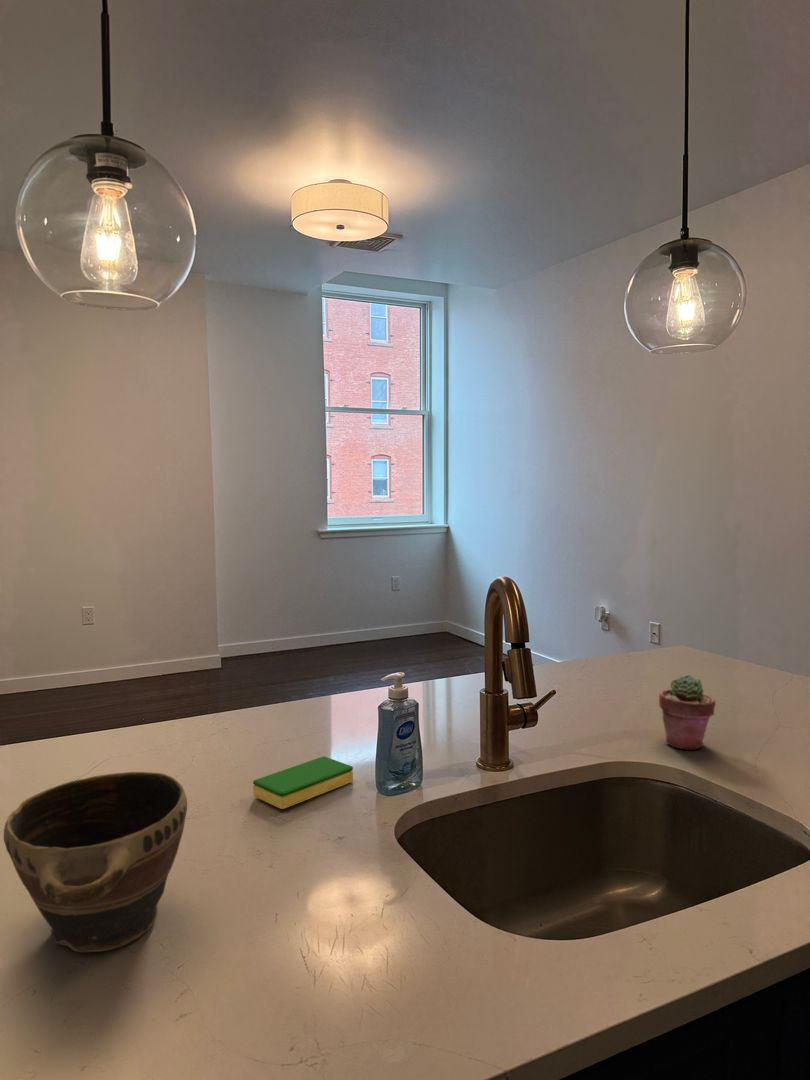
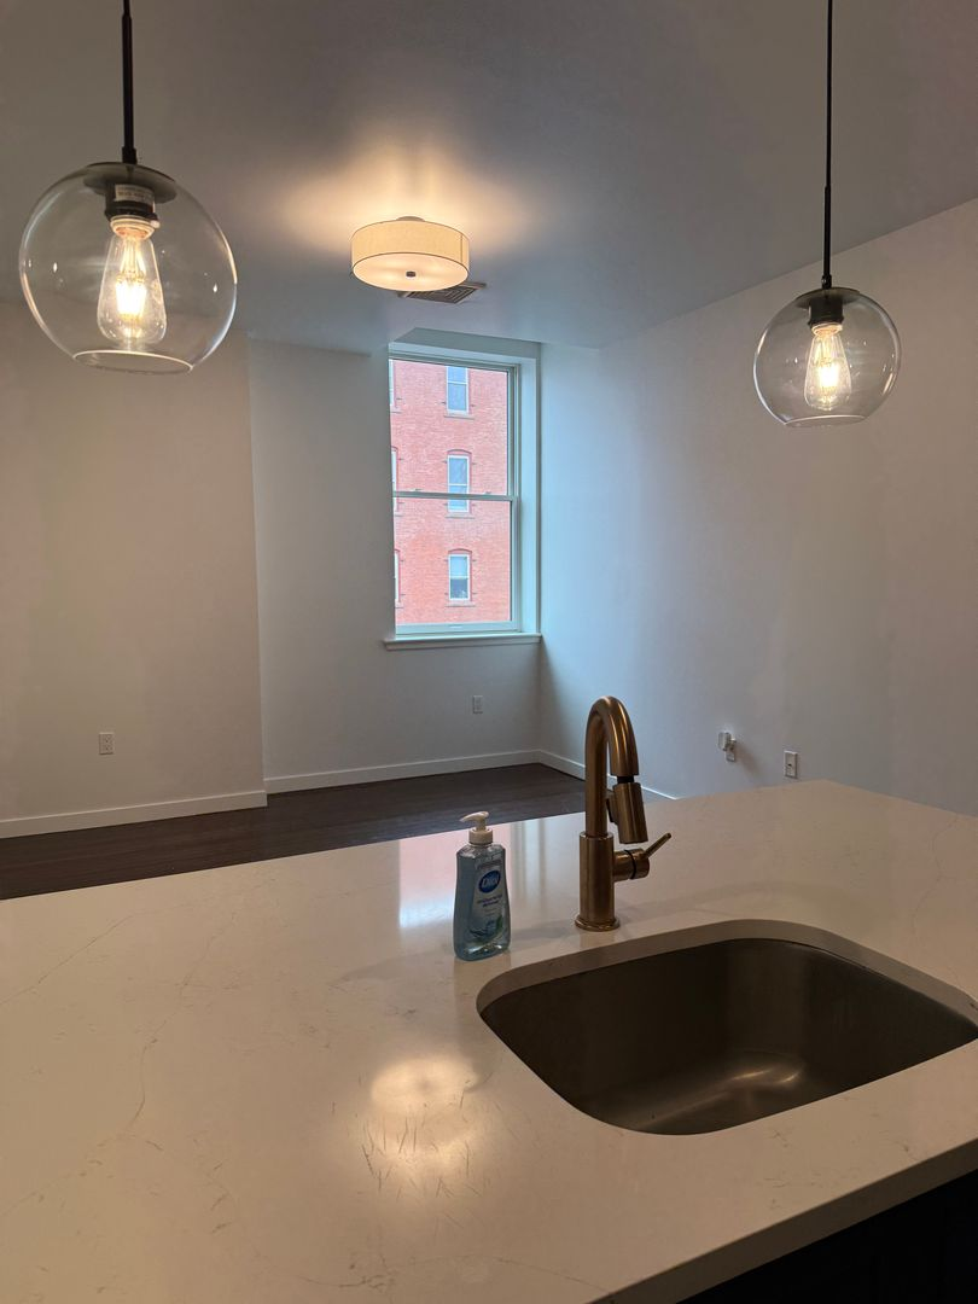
- dish sponge [252,755,354,810]
- potted succulent [658,674,717,750]
- bowl [3,771,188,953]
